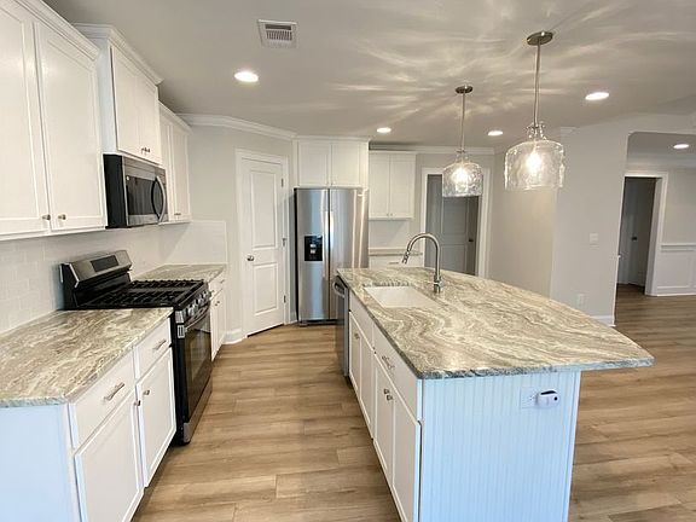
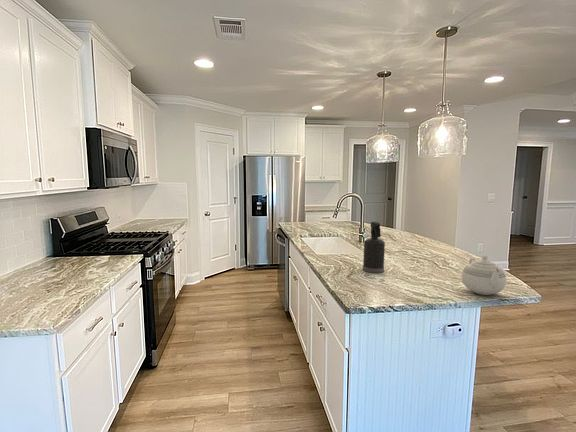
+ spray bottle [362,221,386,274]
+ teapot [460,255,507,296]
